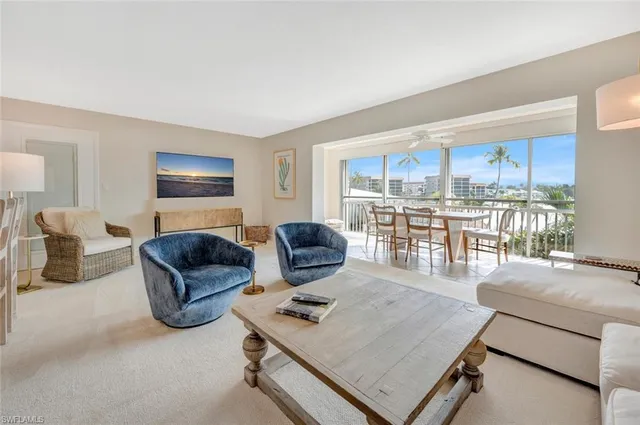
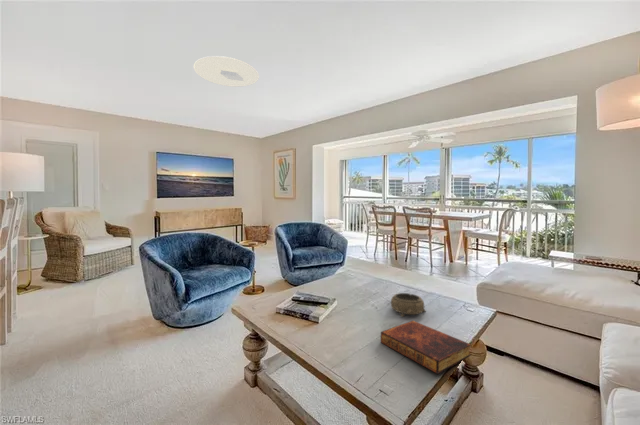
+ ceiling light [193,55,260,88]
+ decorative bowl [390,292,427,318]
+ book [380,320,472,375]
